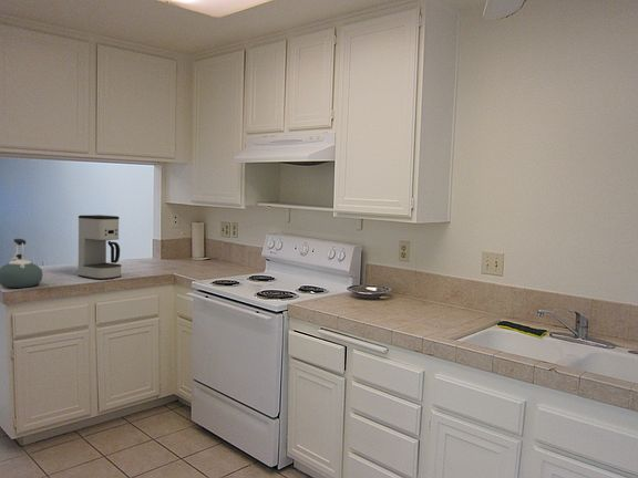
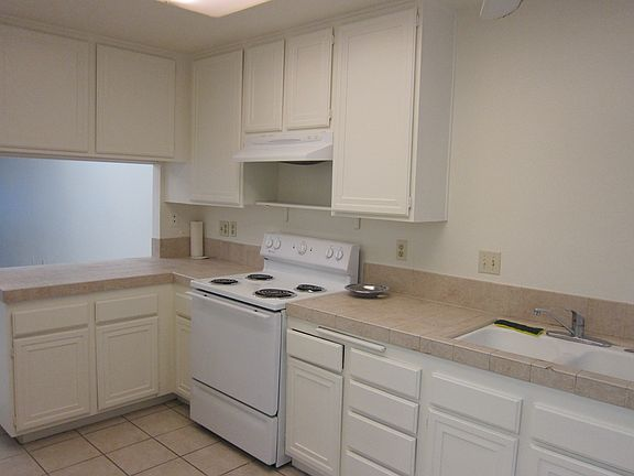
- kettle [0,238,43,289]
- coffee maker [76,214,123,280]
